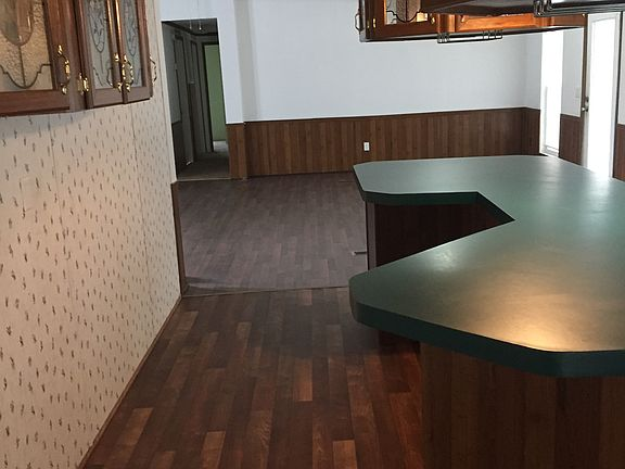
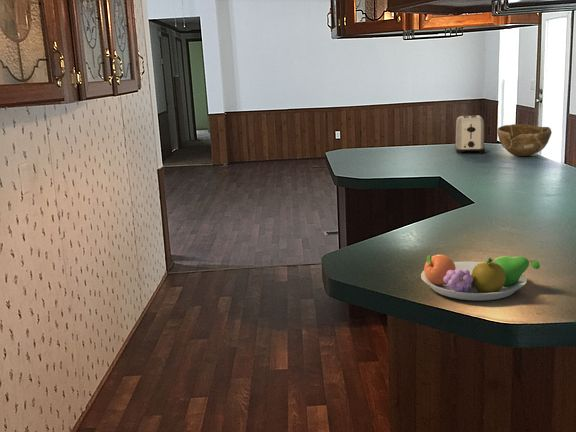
+ toaster [454,115,486,154]
+ fruit bowl [420,254,541,301]
+ bowl [496,123,553,157]
